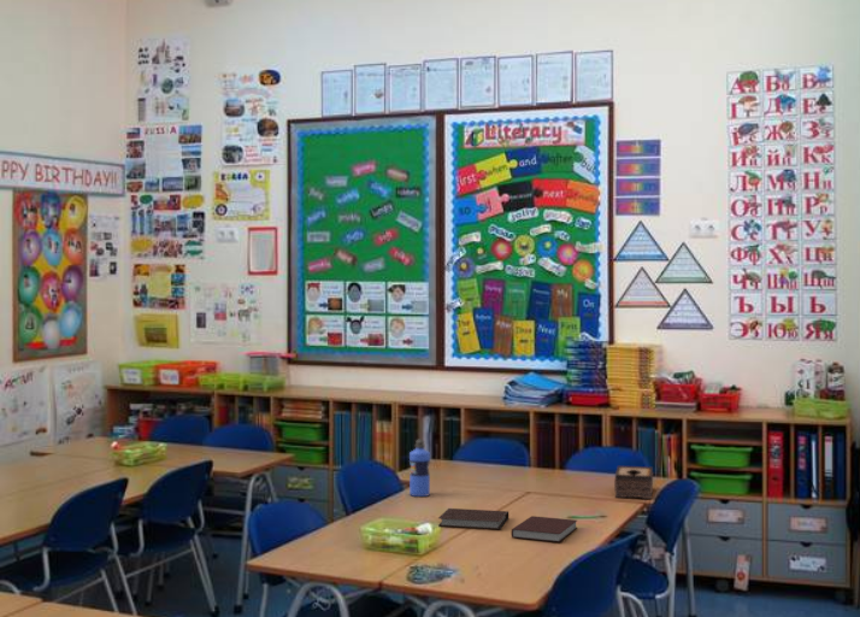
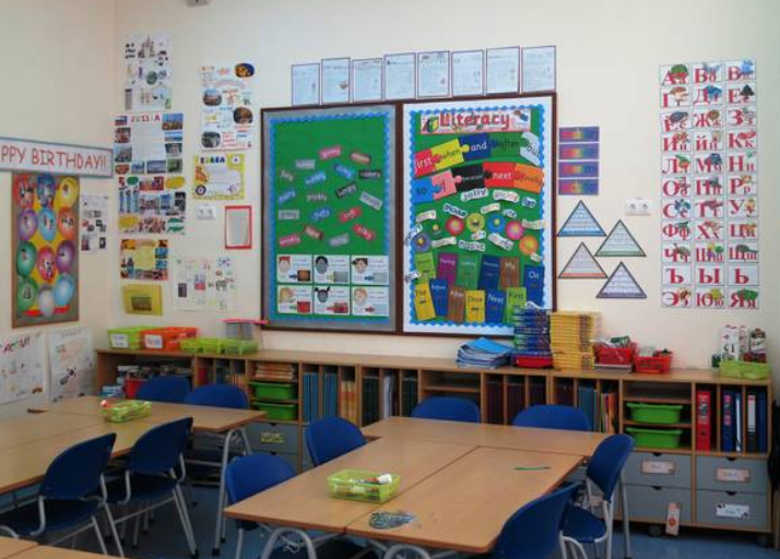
- notebook [437,507,509,530]
- tissue box [613,465,654,500]
- water bottle [408,437,431,498]
- notebook [511,515,578,543]
